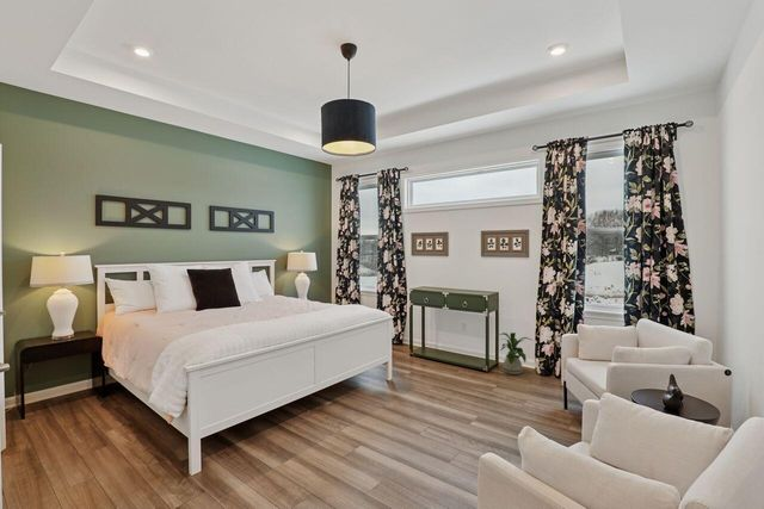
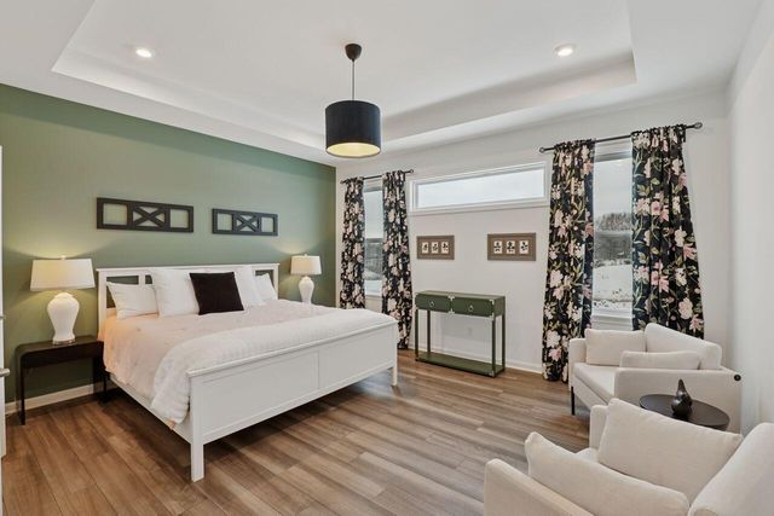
- house plant [494,331,534,375]
